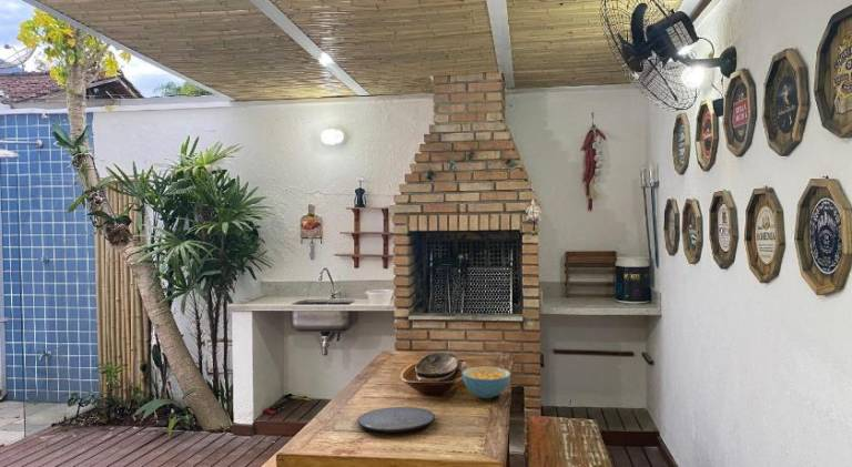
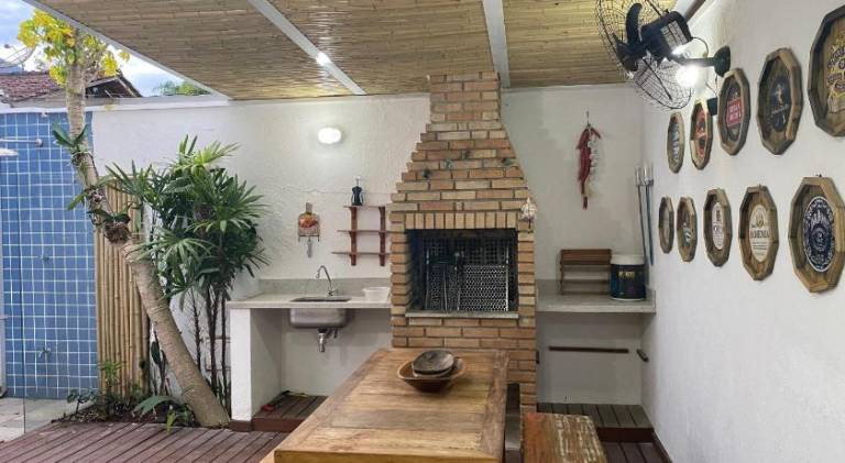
- plate [356,406,436,433]
- cereal bowl [462,365,511,399]
